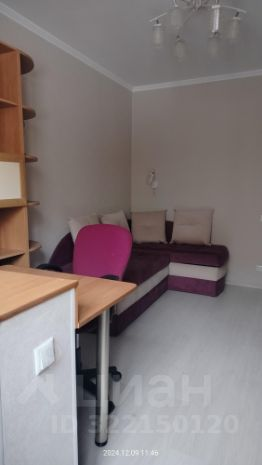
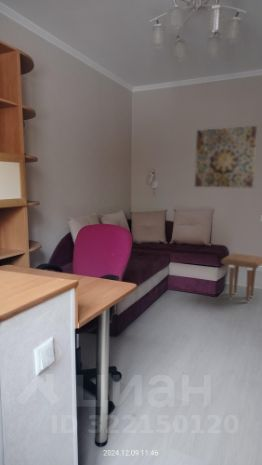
+ wall art [194,125,258,189]
+ side table [220,252,262,304]
